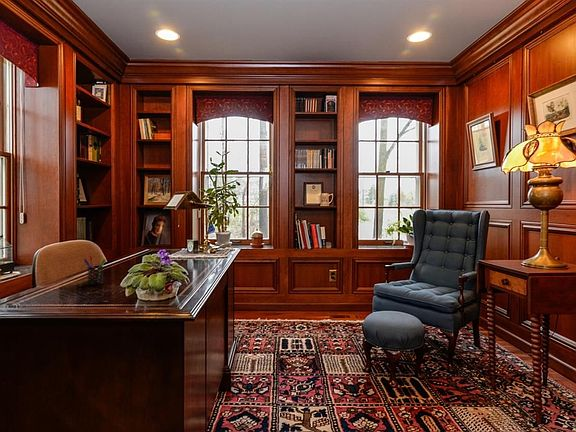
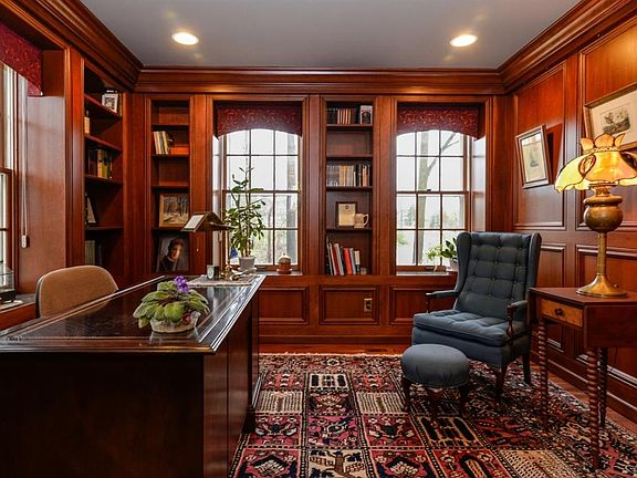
- pen holder [82,254,106,286]
